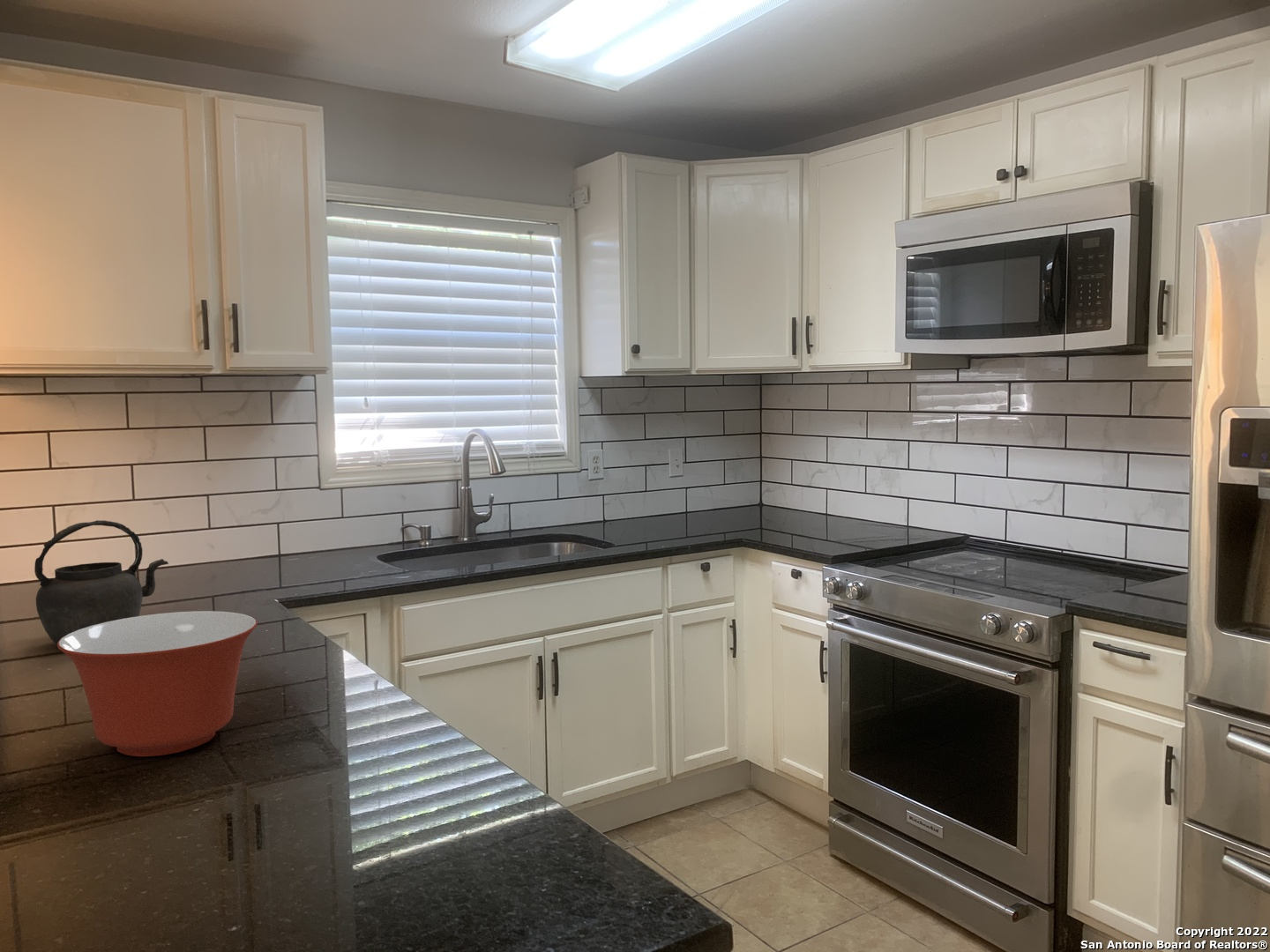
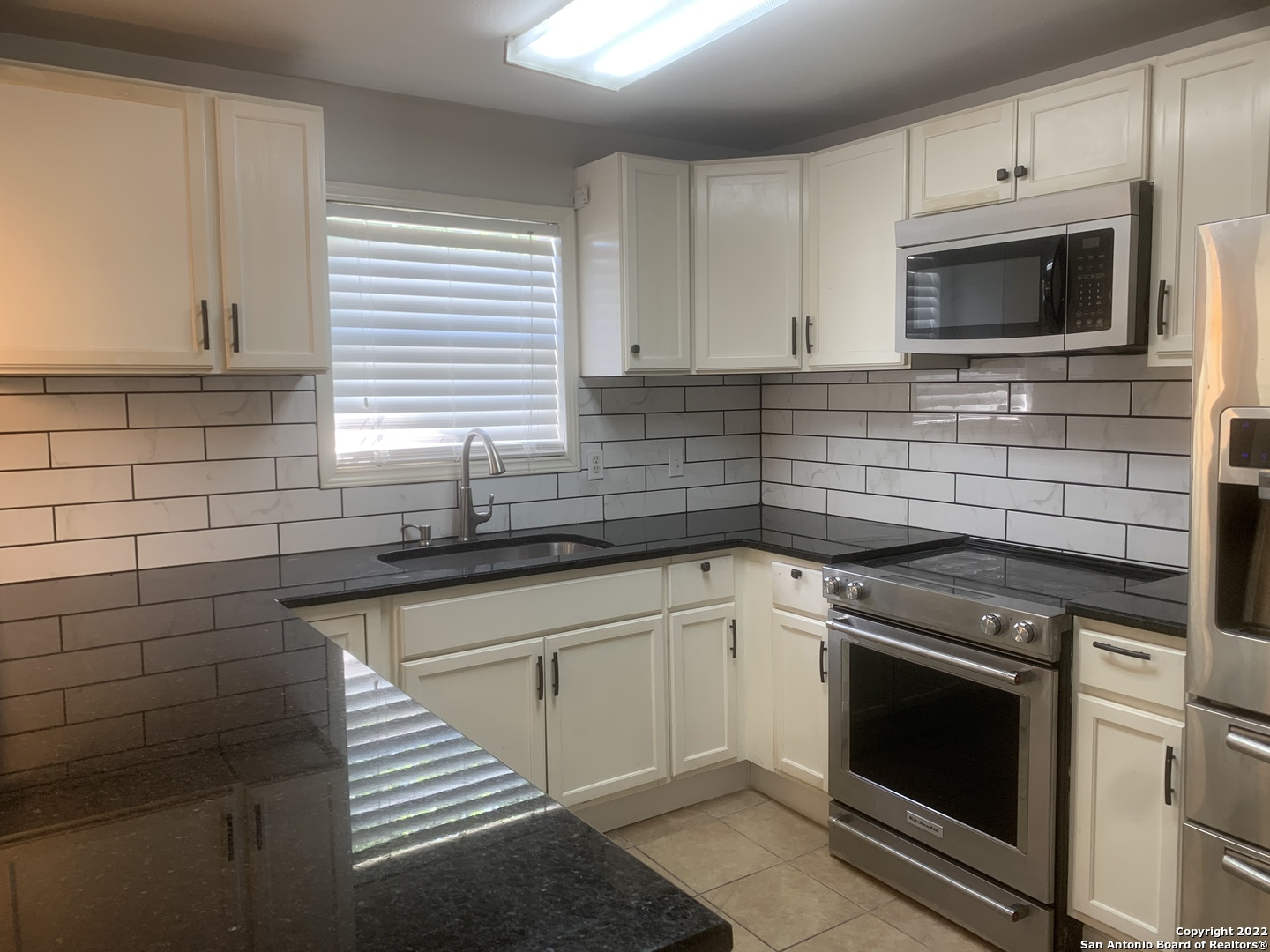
- kettle [34,519,169,647]
- mixing bowl [57,610,258,757]
